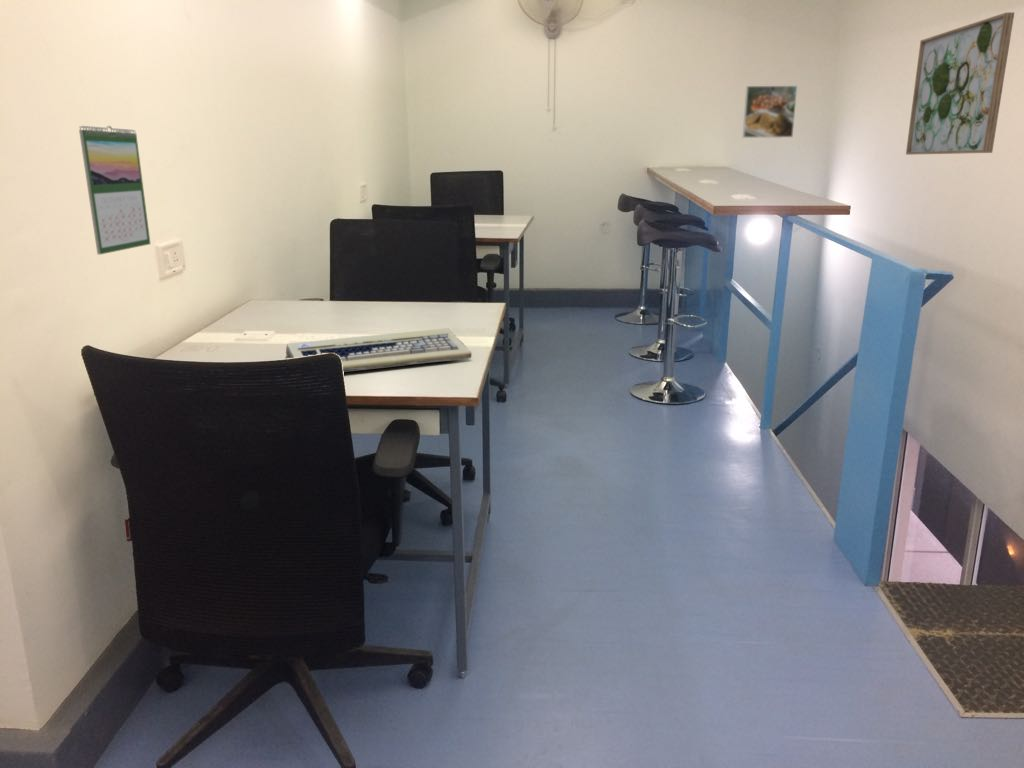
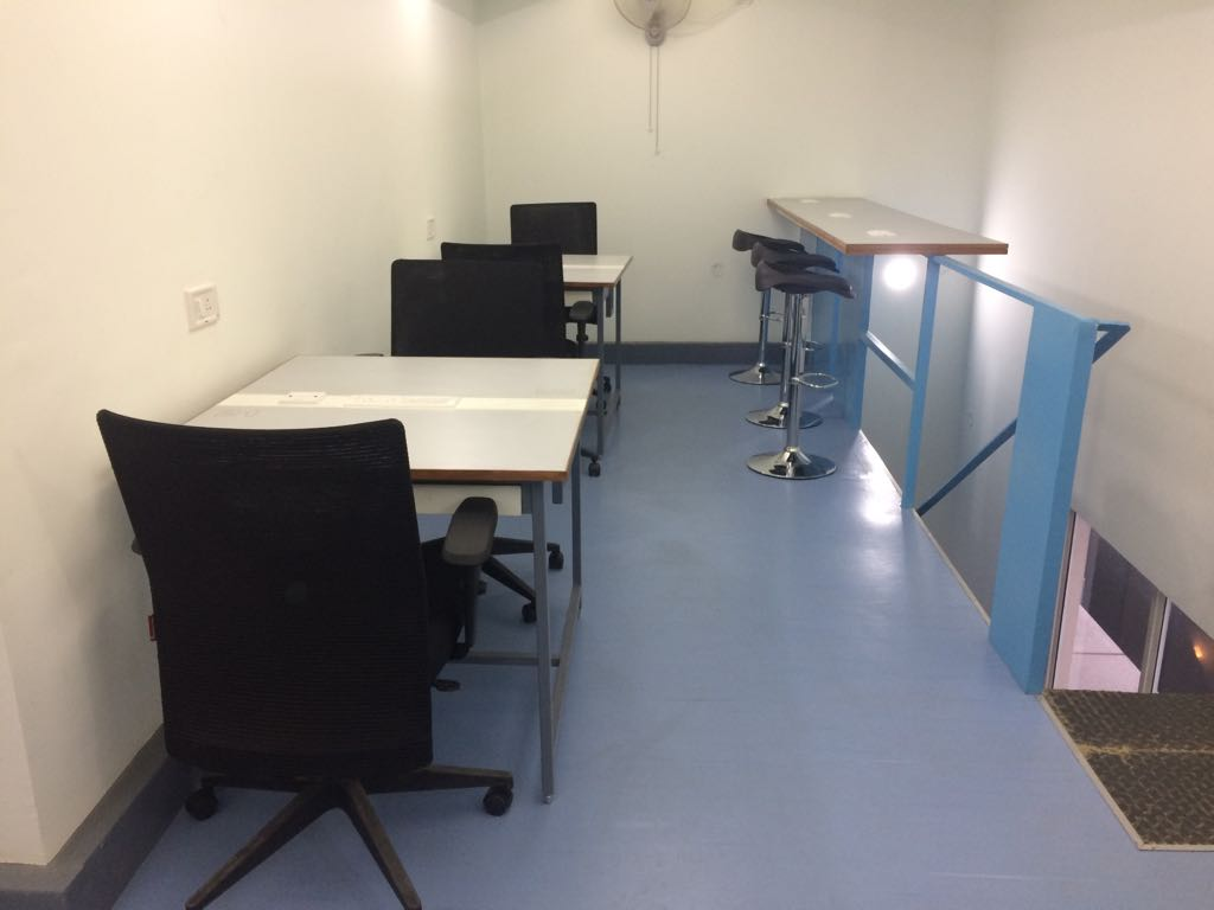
- wall art [905,11,1015,156]
- calendar [78,125,151,255]
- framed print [742,85,798,139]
- computer keyboard [284,327,472,373]
